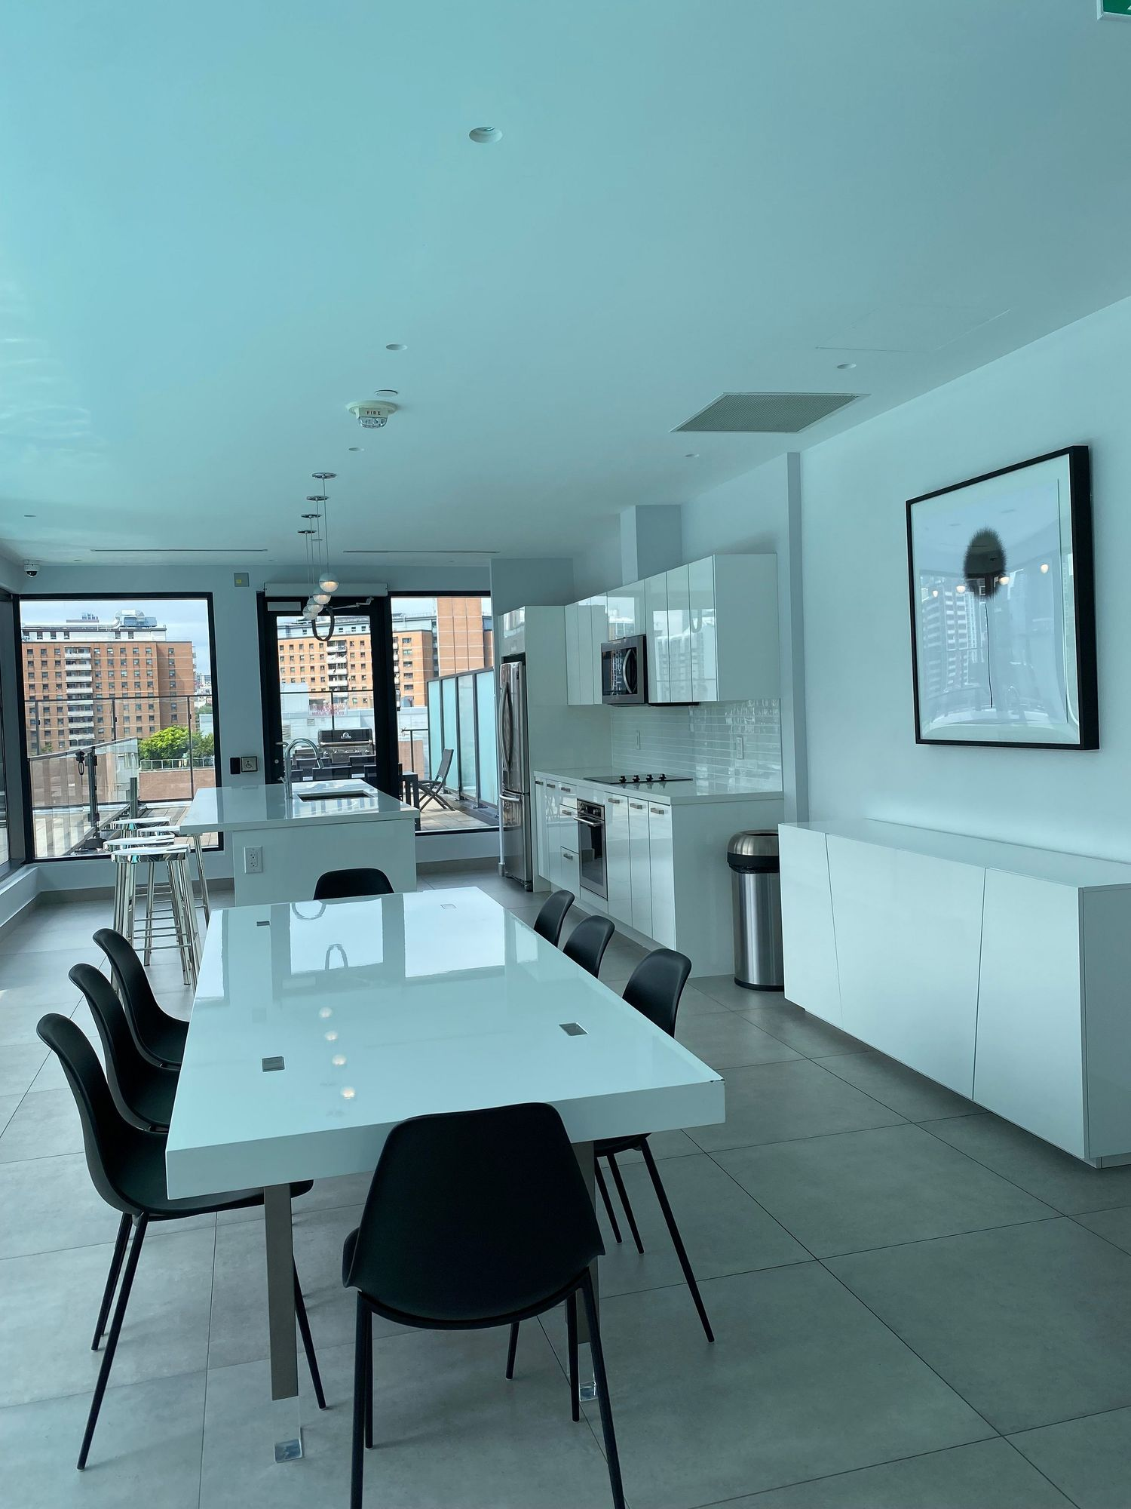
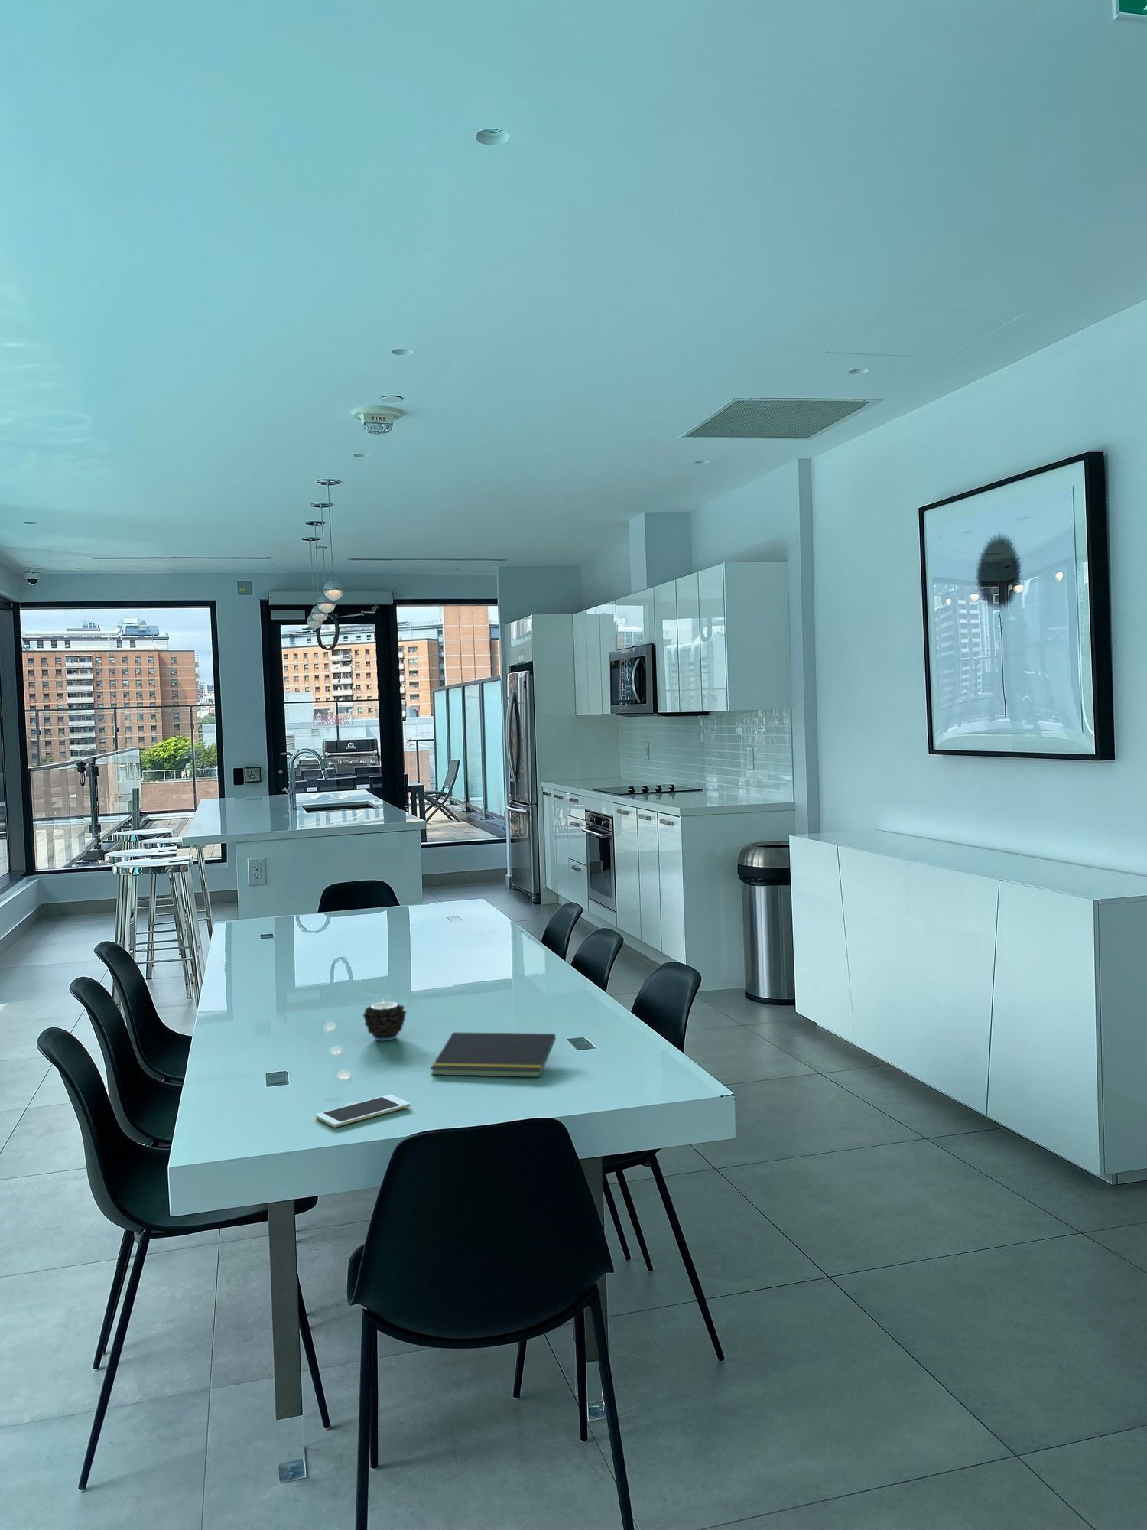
+ notepad [430,1031,557,1078]
+ candle [363,998,407,1041]
+ cell phone [314,1094,411,1128]
